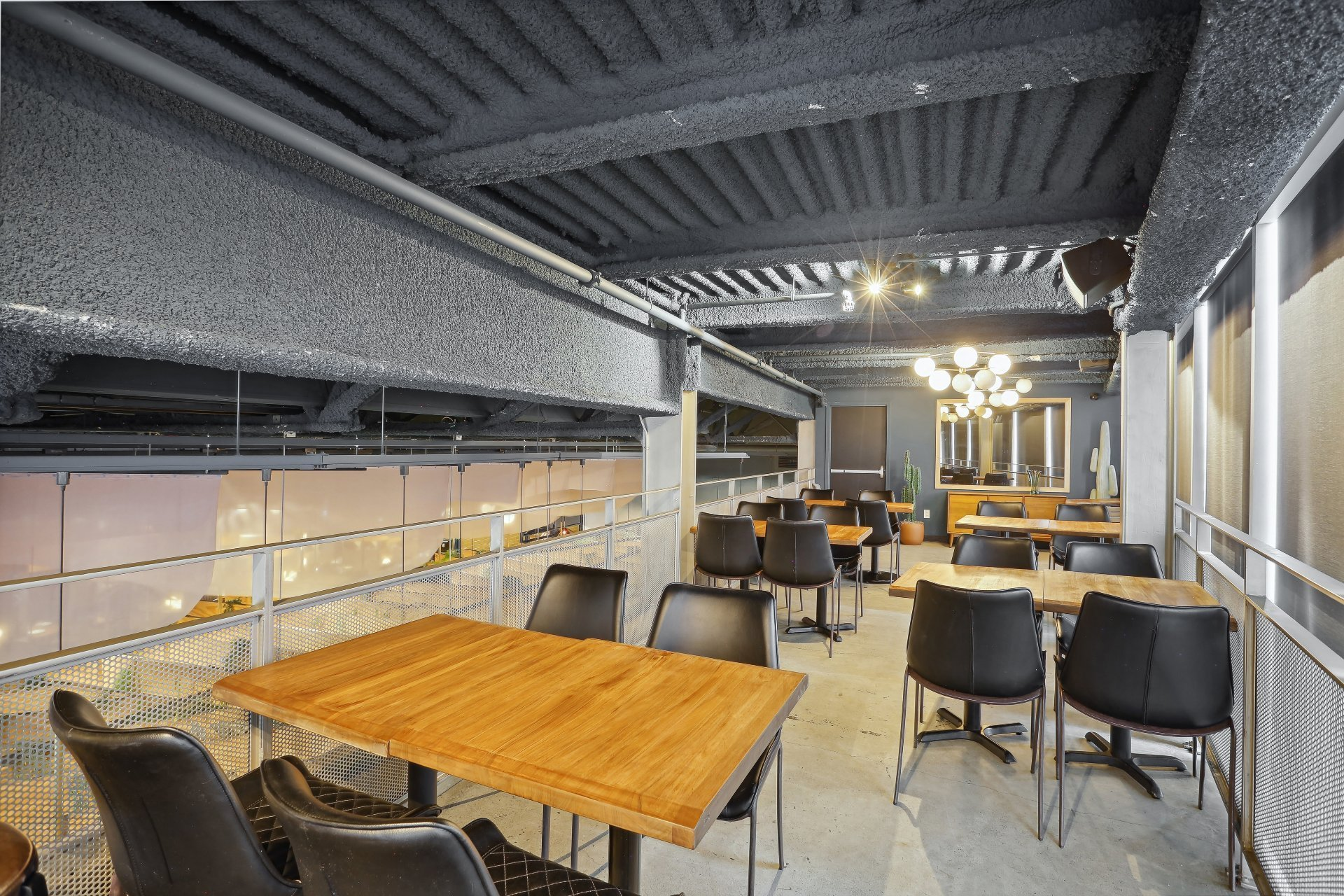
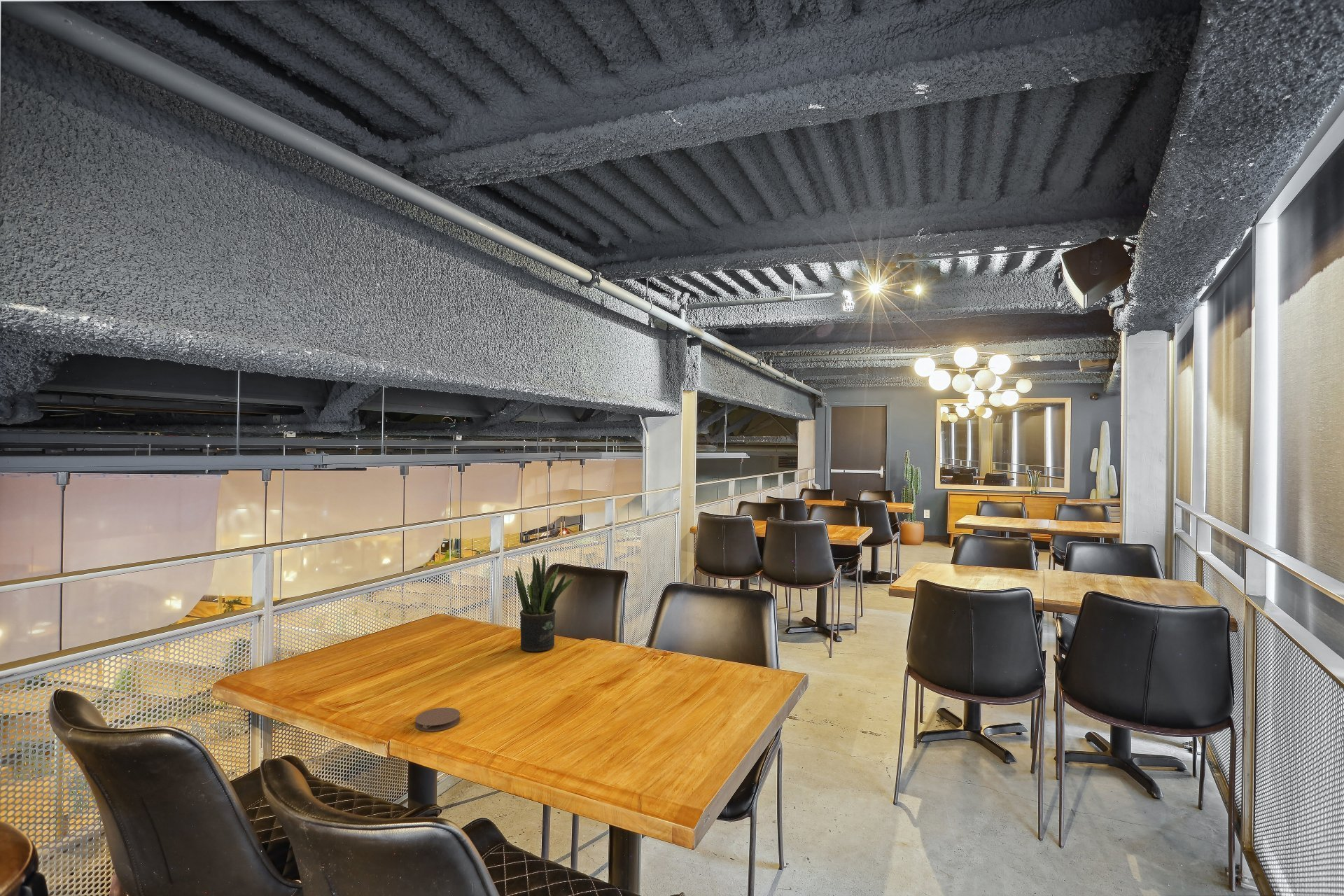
+ potted plant [514,554,576,652]
+ coaster [414,707,461,732]
